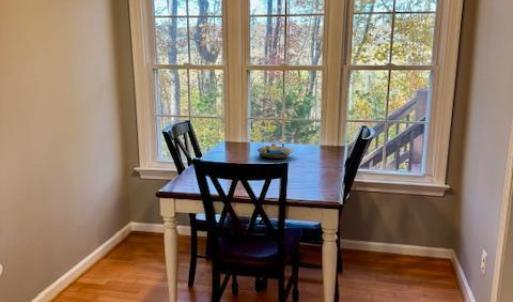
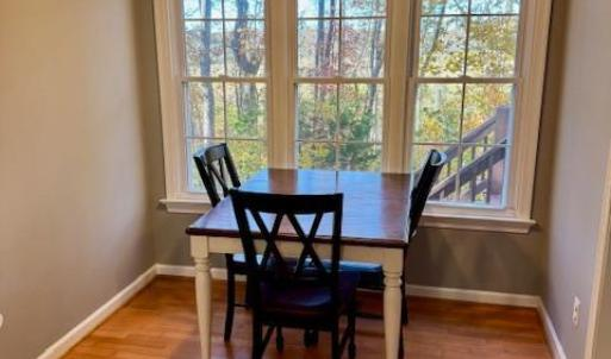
- decorative bowl [256,141,295,159]
